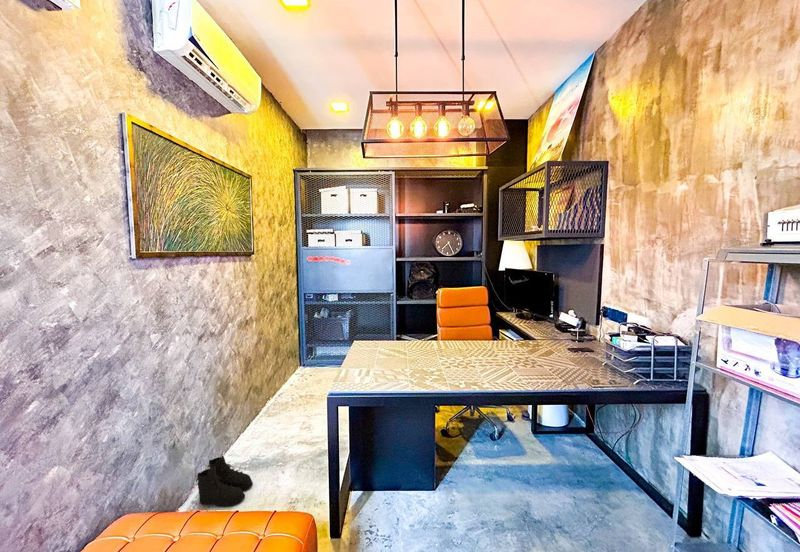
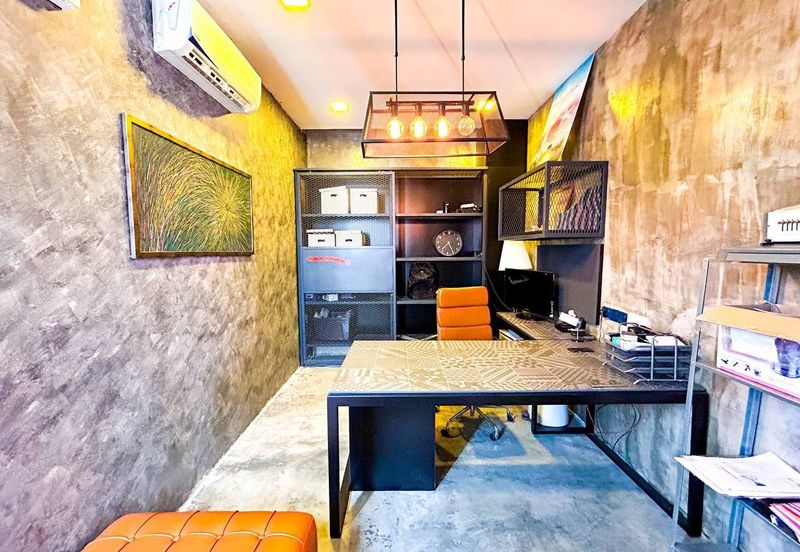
- boots [195,455,254,508]
